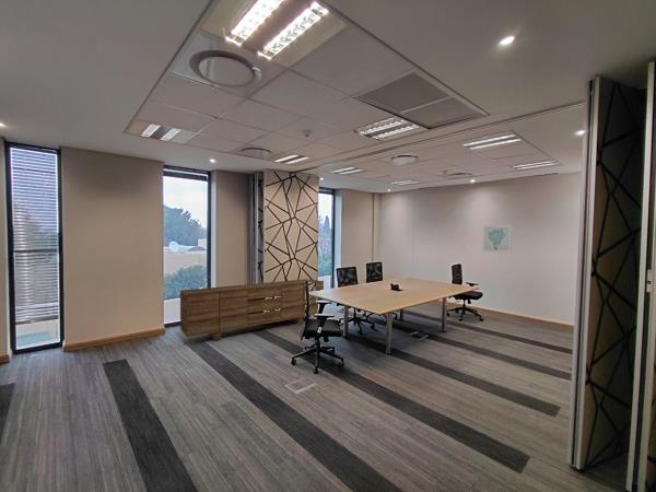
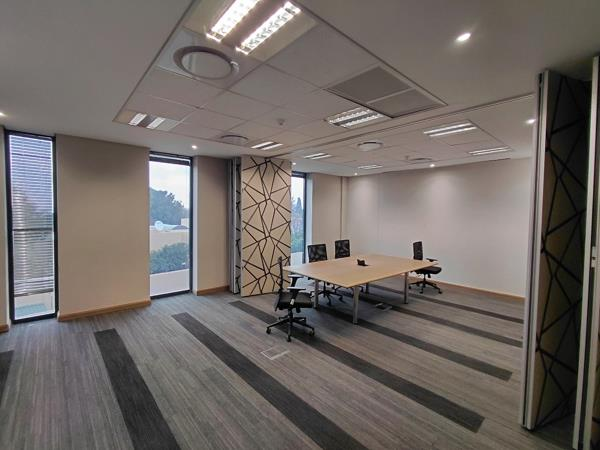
- wall art [482,224,513,254]
- sideboard [179,278,325,341]
